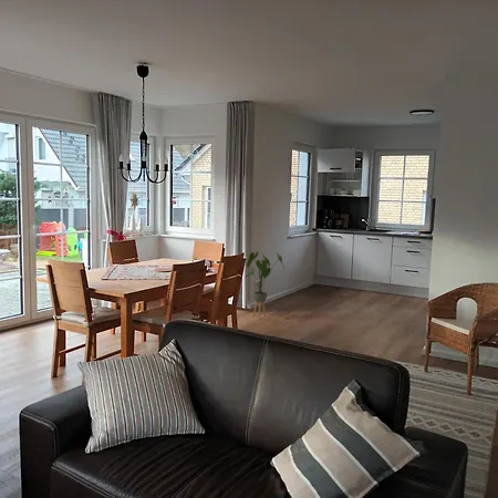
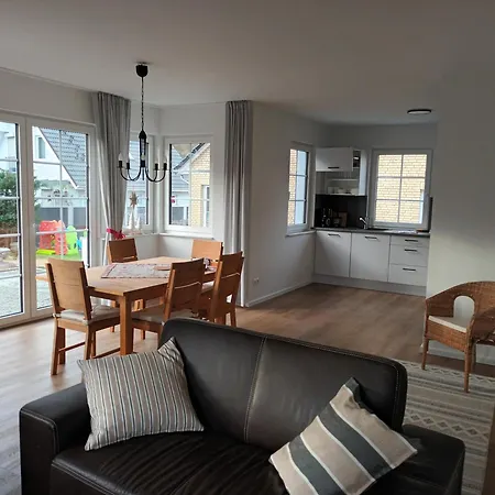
- house plant [245,250,286,320]
